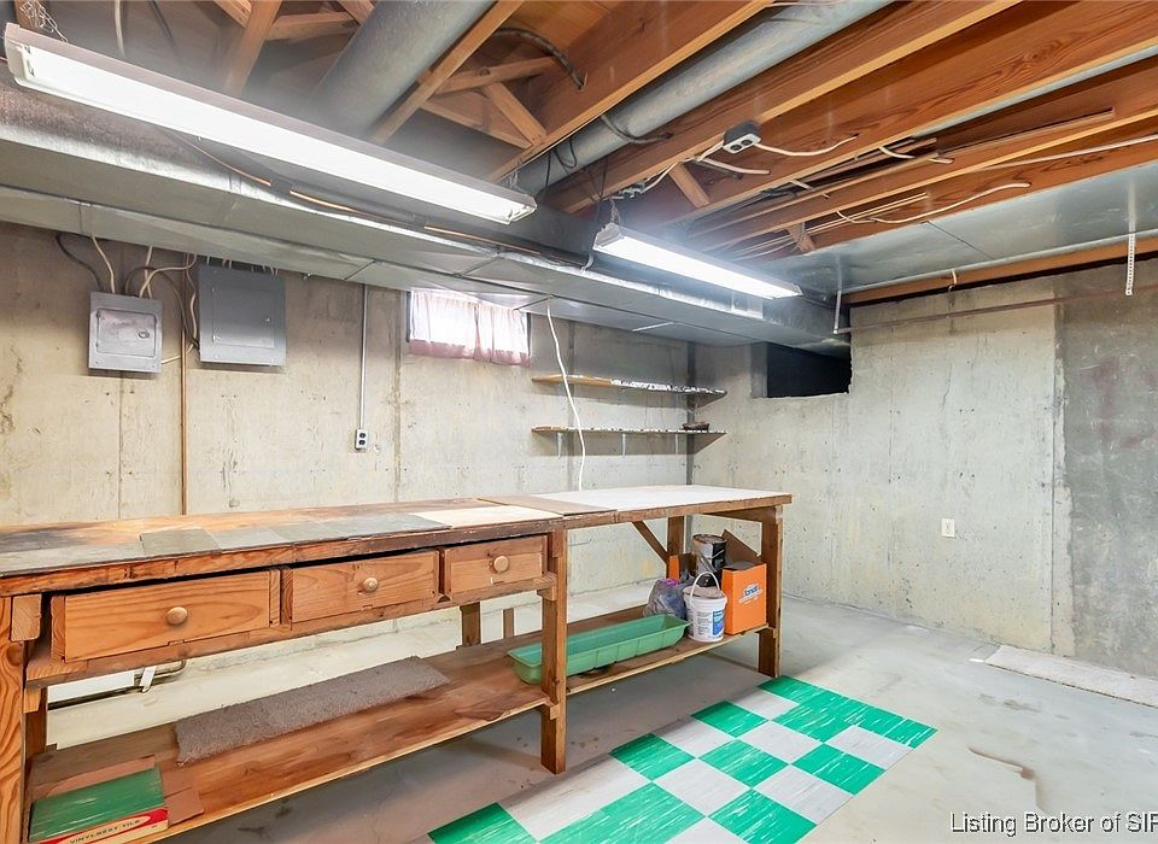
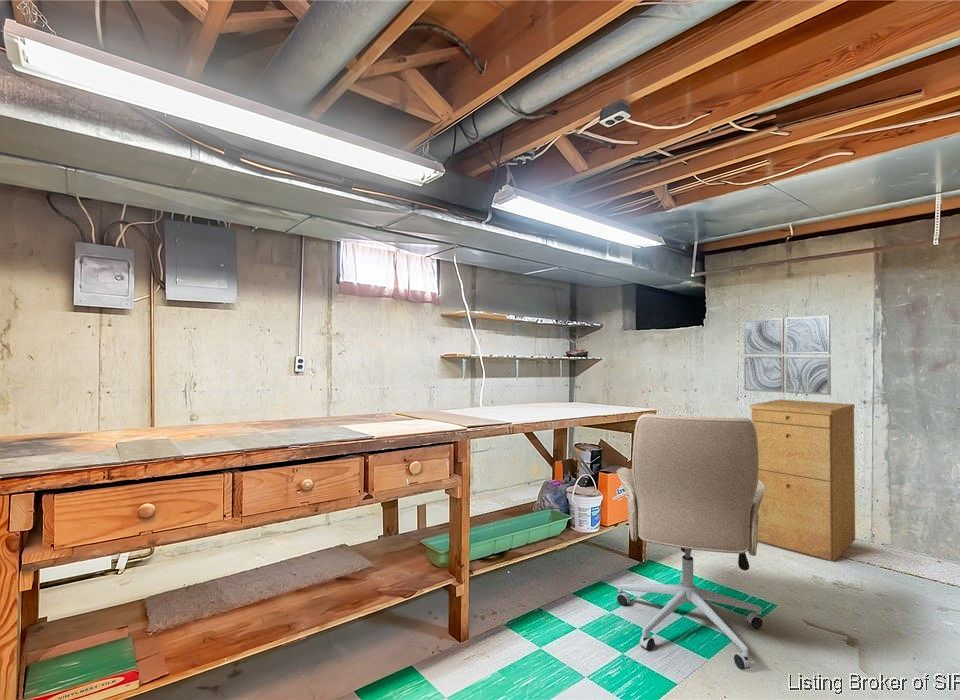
+ filing cabinet [749,399,856,563]
+ wall art [743,315,832,396]
+ office chair [615,413,765,671]
